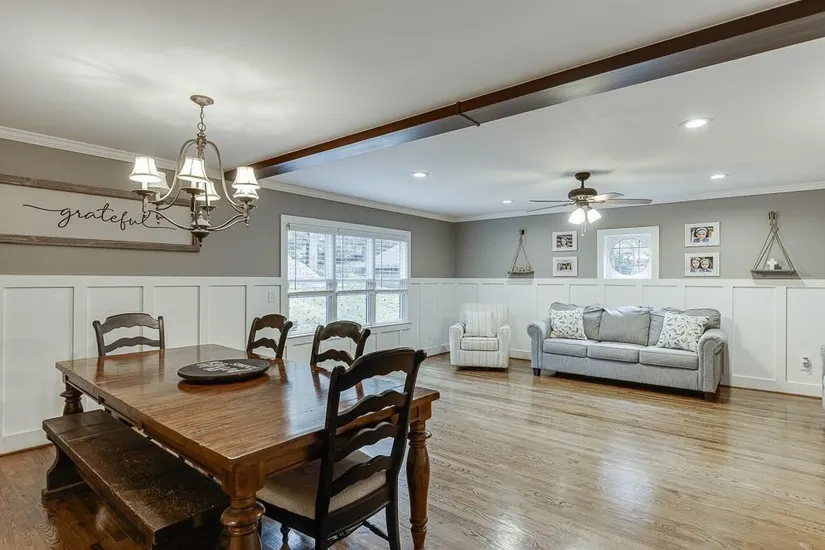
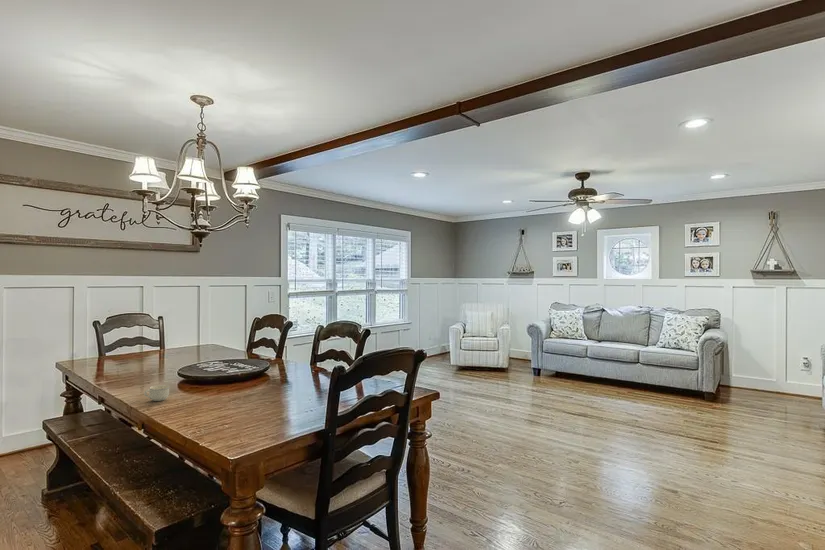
+ cup [143,384,170,402]
